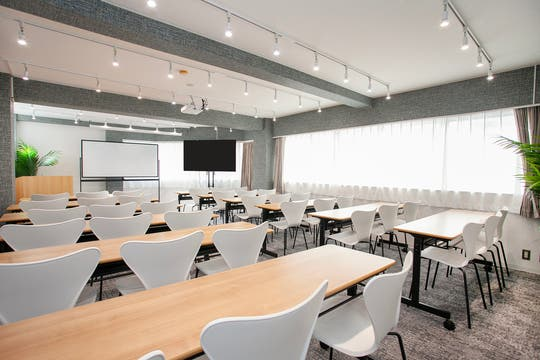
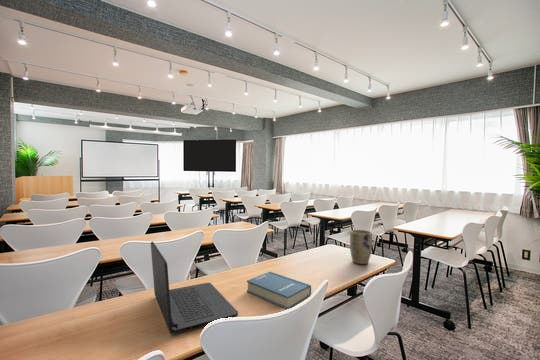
+ hardback book [246,271,312,310]
+ plant pot [349,229,373,265]
+ laptop [150,240,239,335]
